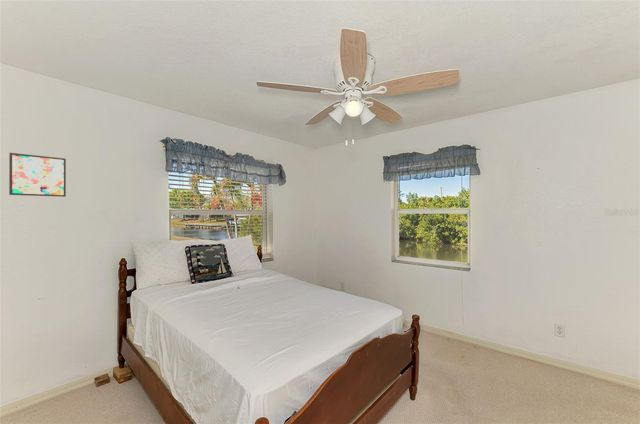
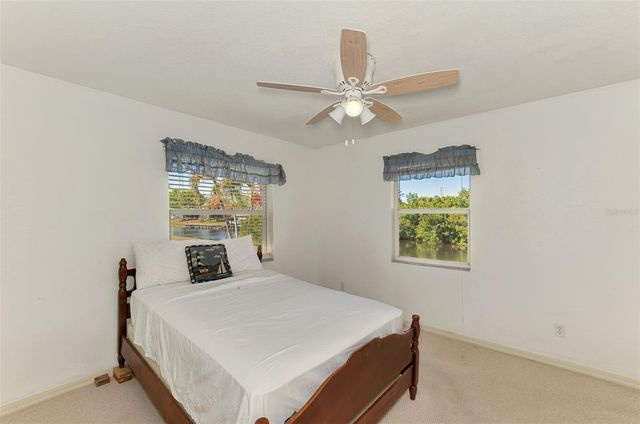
- wall art [8,152,67,198]
